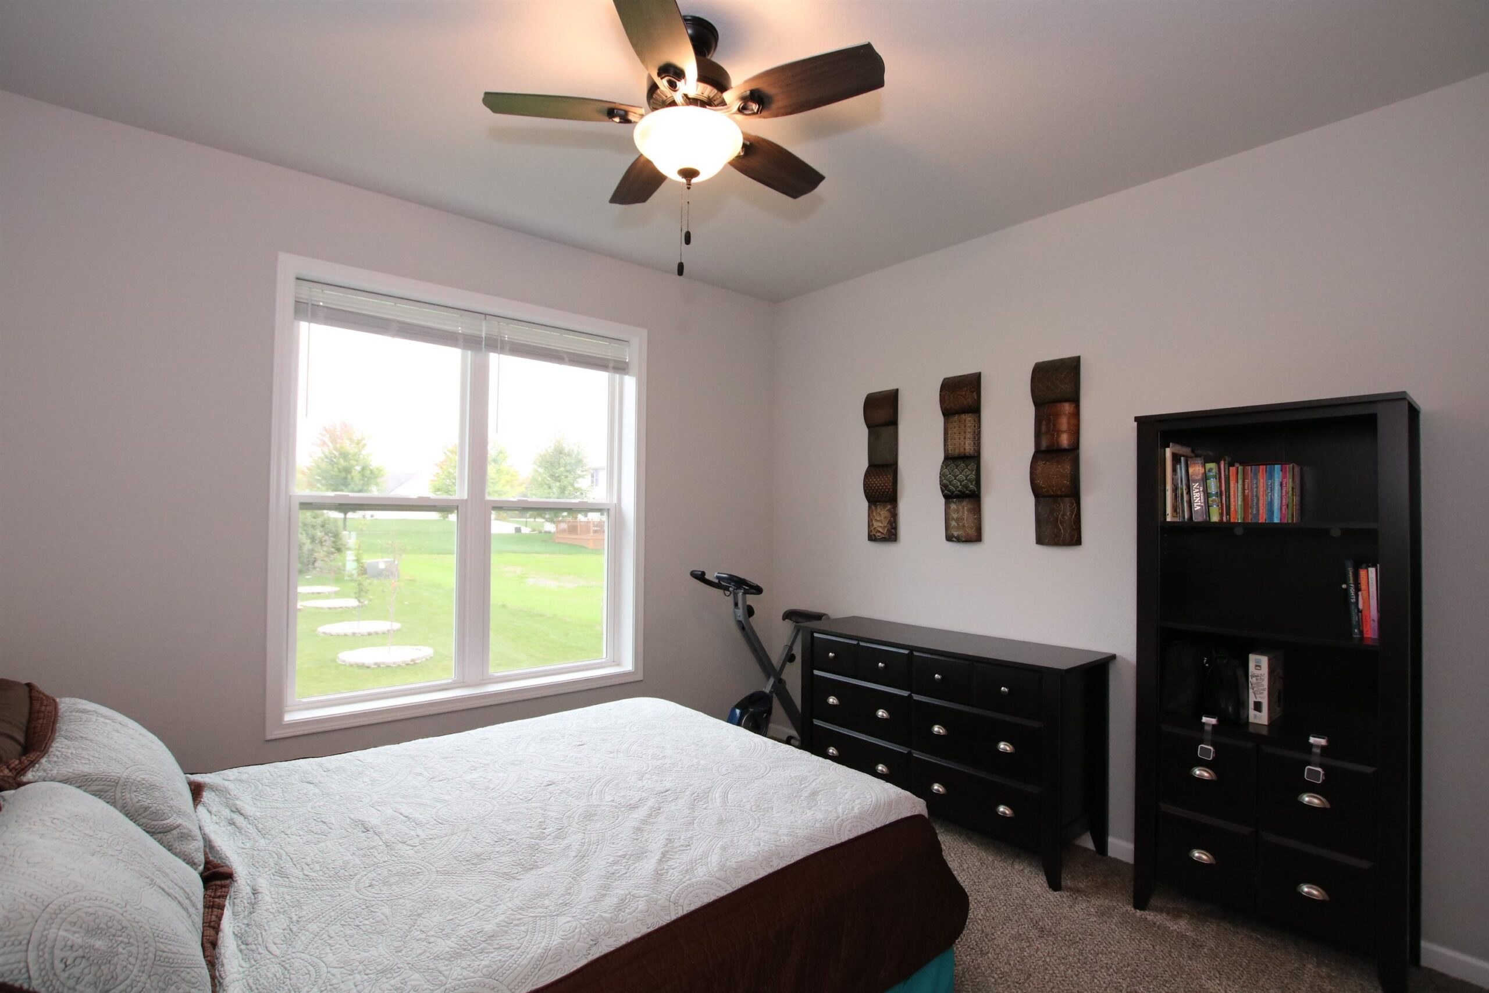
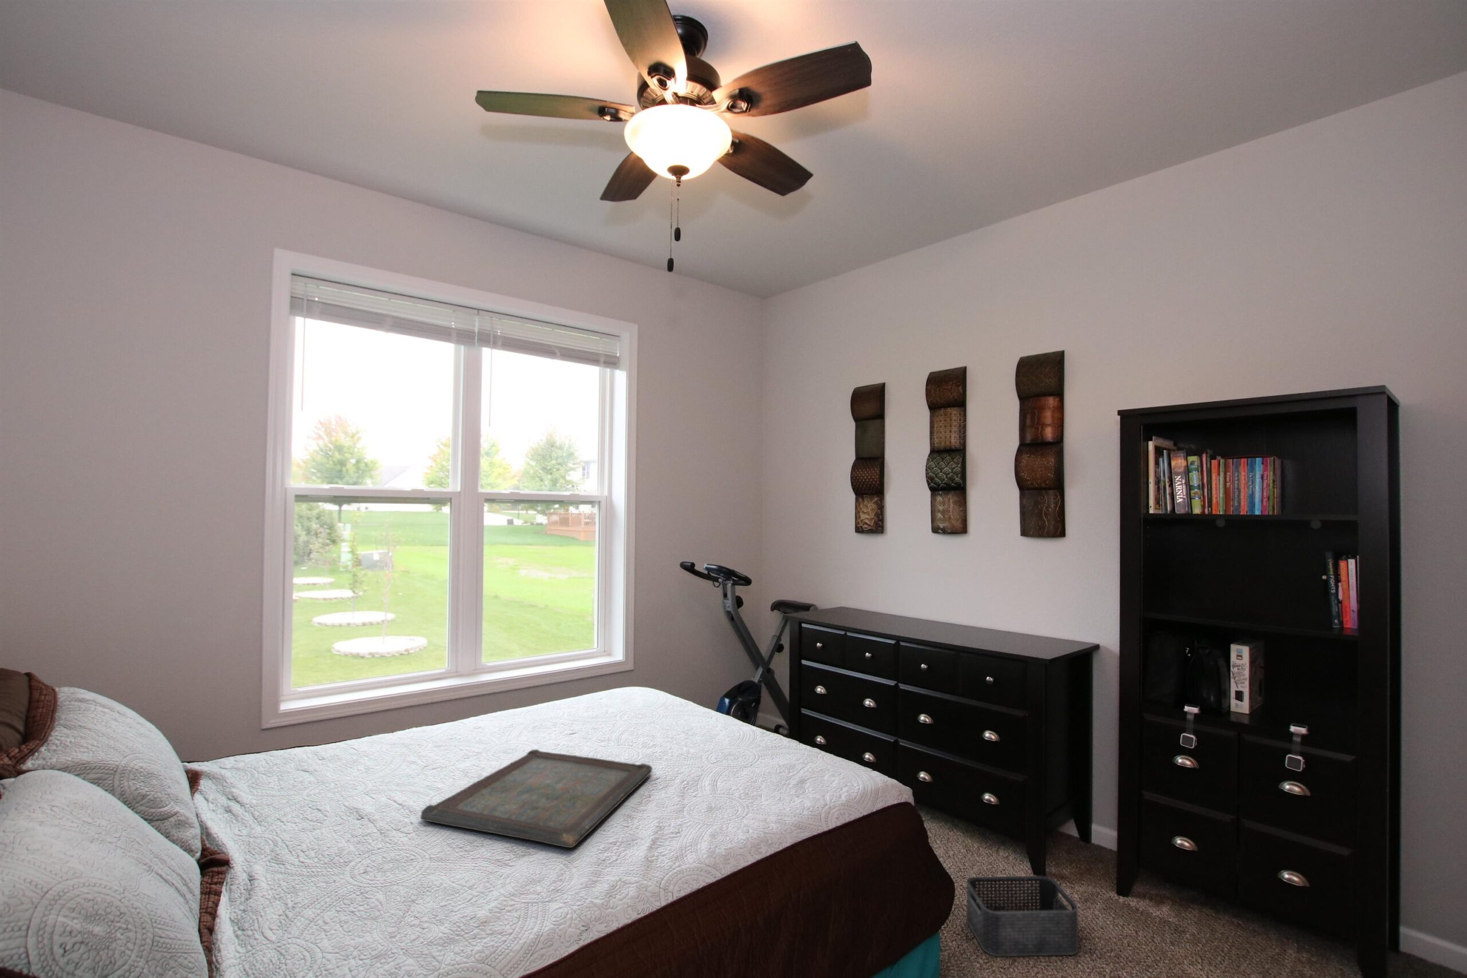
+ serving tray [419,749,653,848]
+ storage bin [966,875,1078,957]
